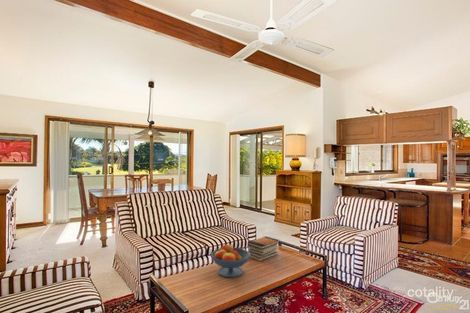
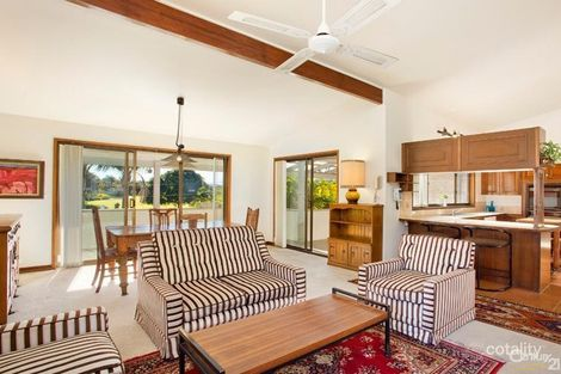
- fruit bowl [210,243,250,278]
- book stack [246,235,280,262]
